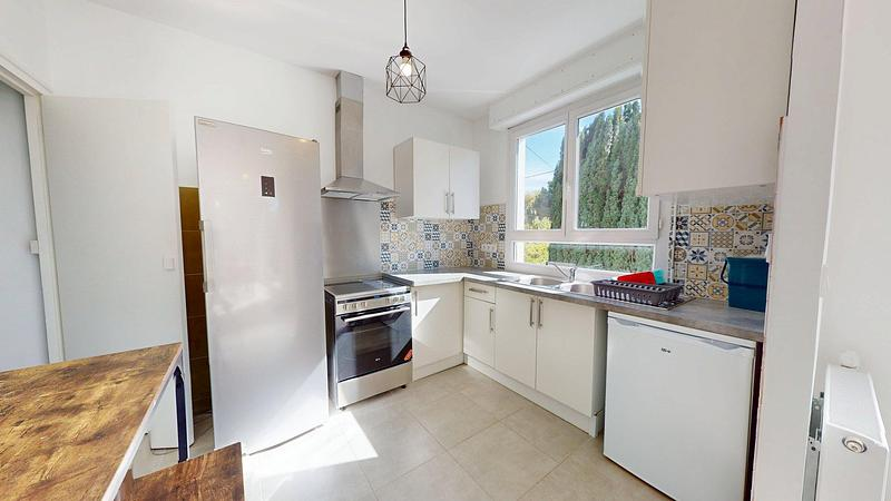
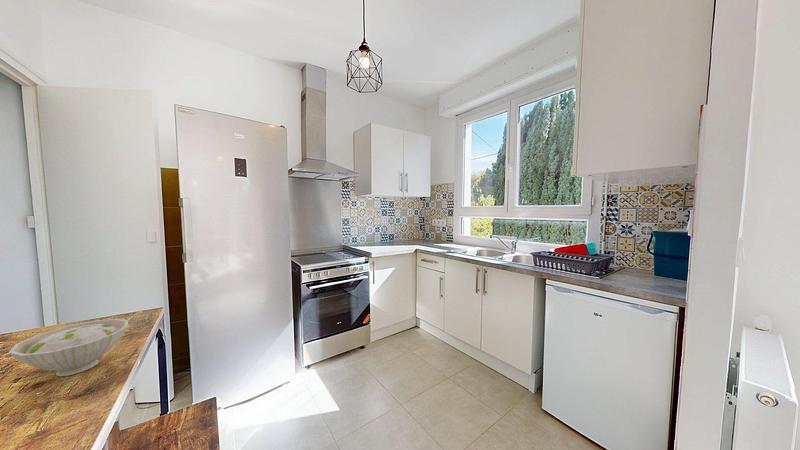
+ bowl [7,318,129,377]
